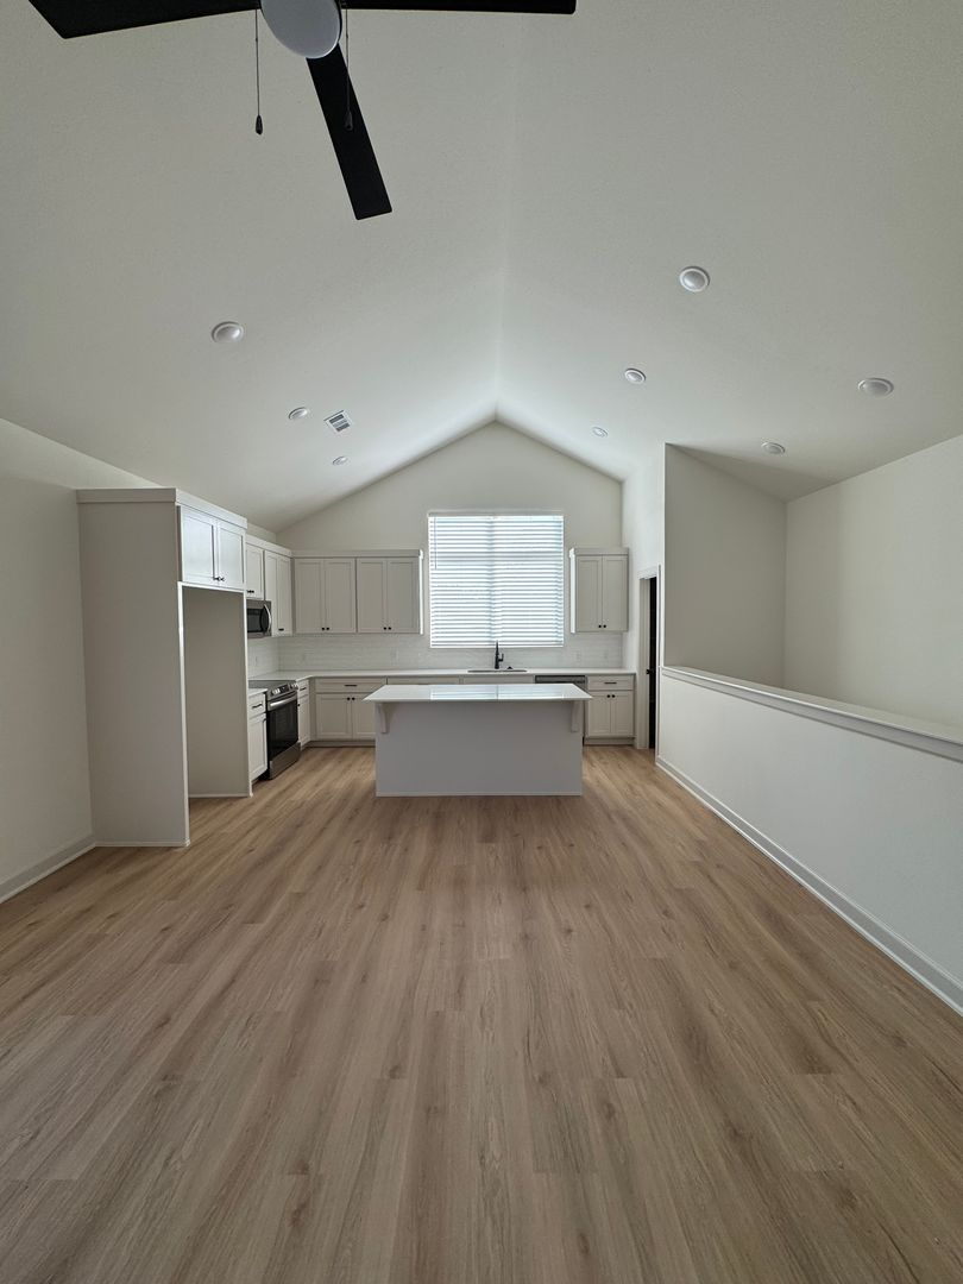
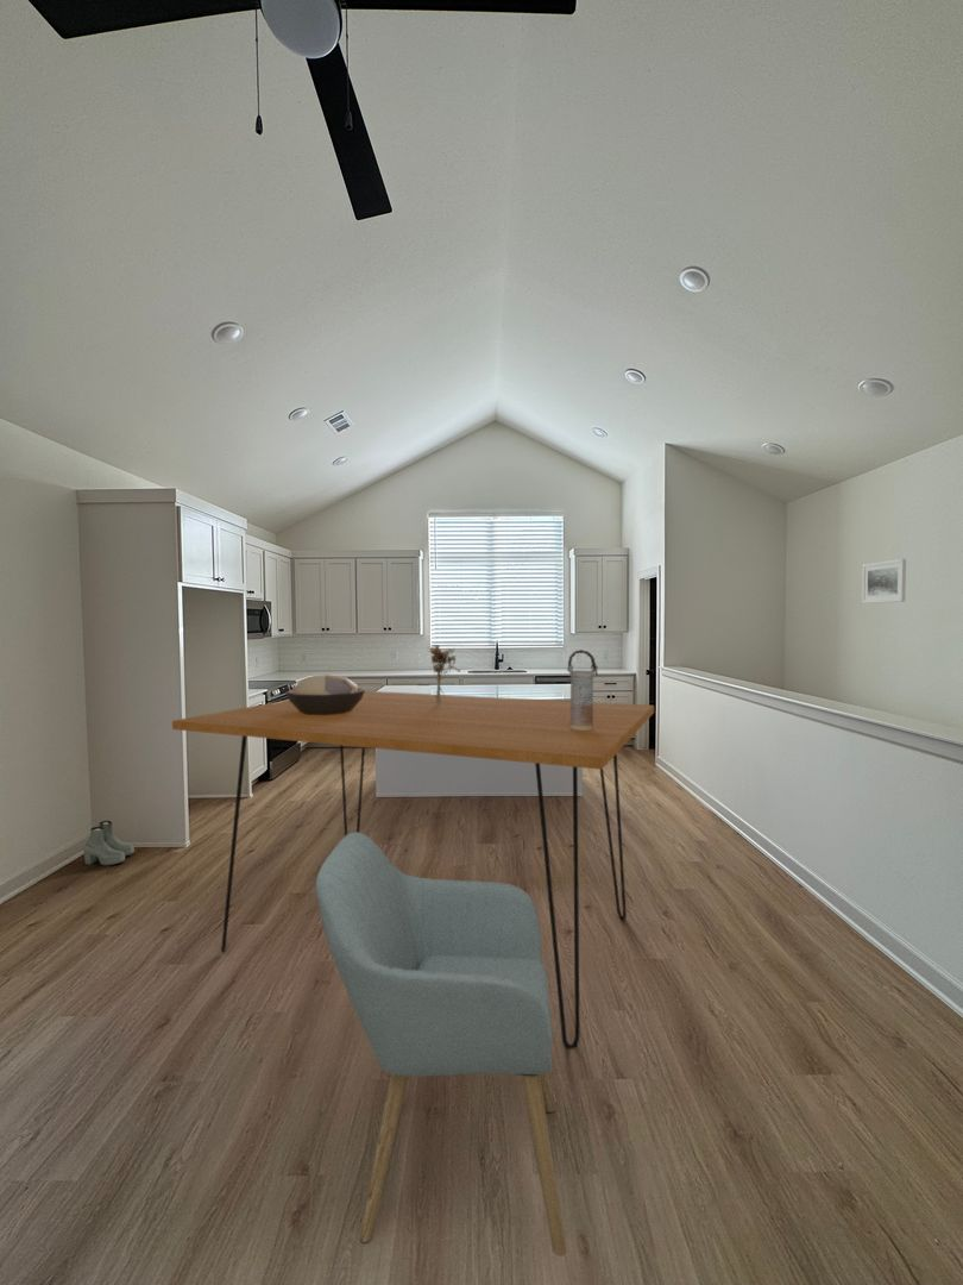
+ chair [314,830,568,1258]
+ decorative bowl [285,673,366,715]
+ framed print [861,558,907,604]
+ vase [566,648,599,731]
+ boots [82,820,136,866]
+ bouquet [428,644,461,706]
+ dining table [171,690,655,1051]
